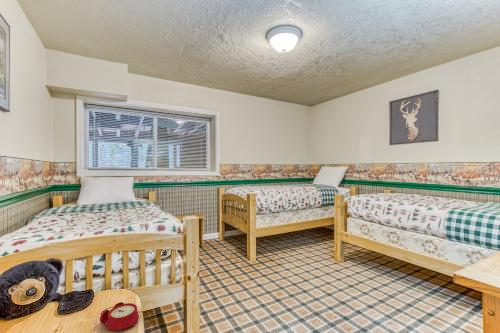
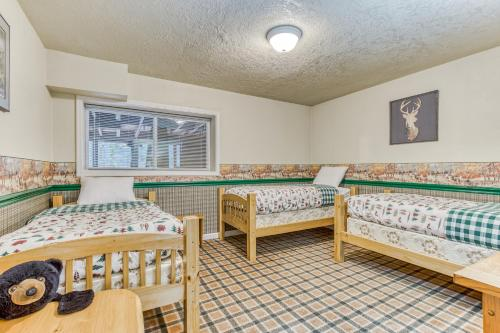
- alarm clock [99,301,144,331]
